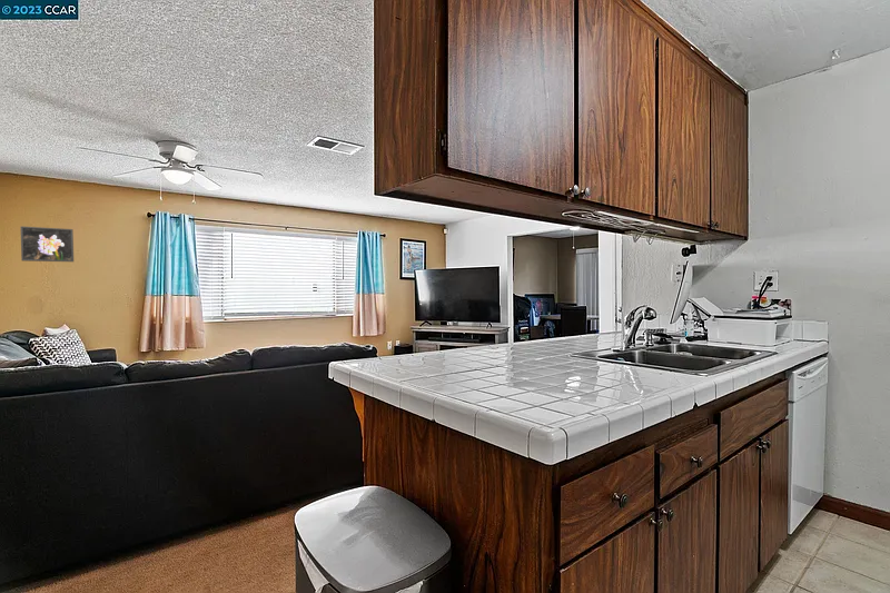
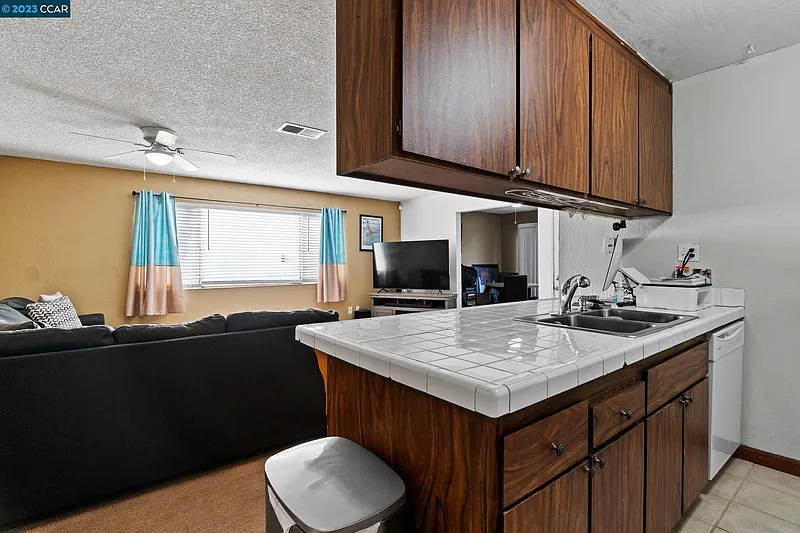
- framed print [19,225,75,263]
